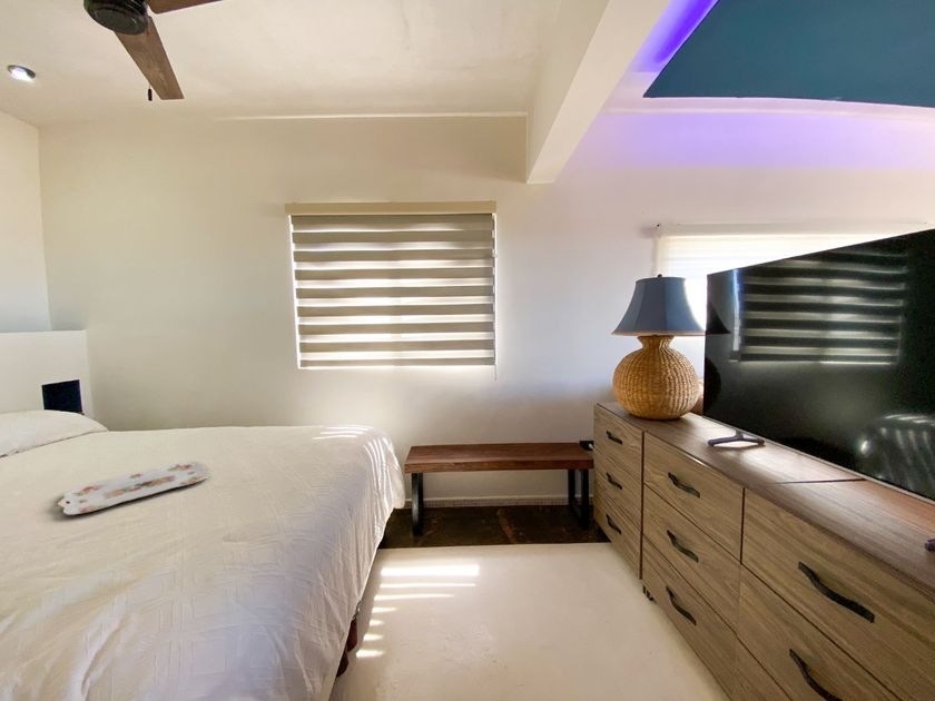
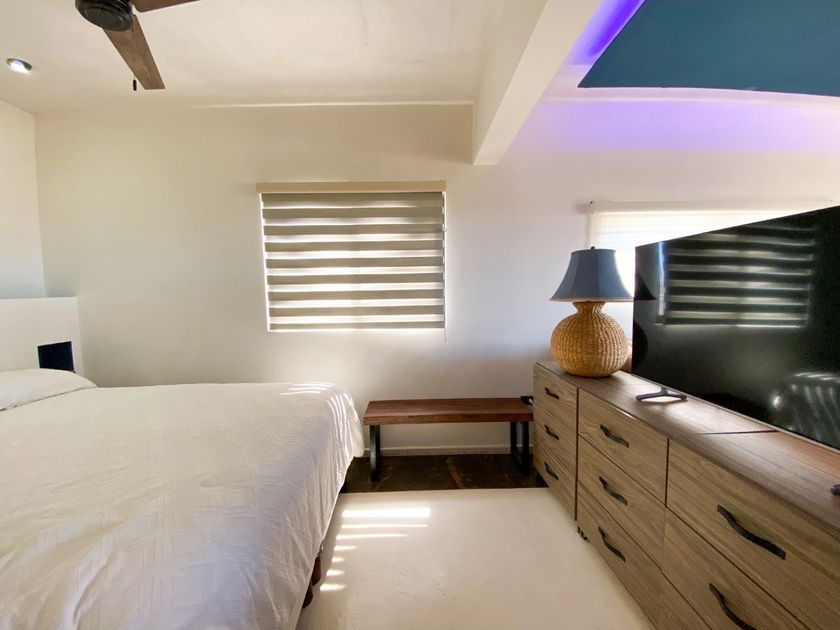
- serving tray [57,461,211,516]
